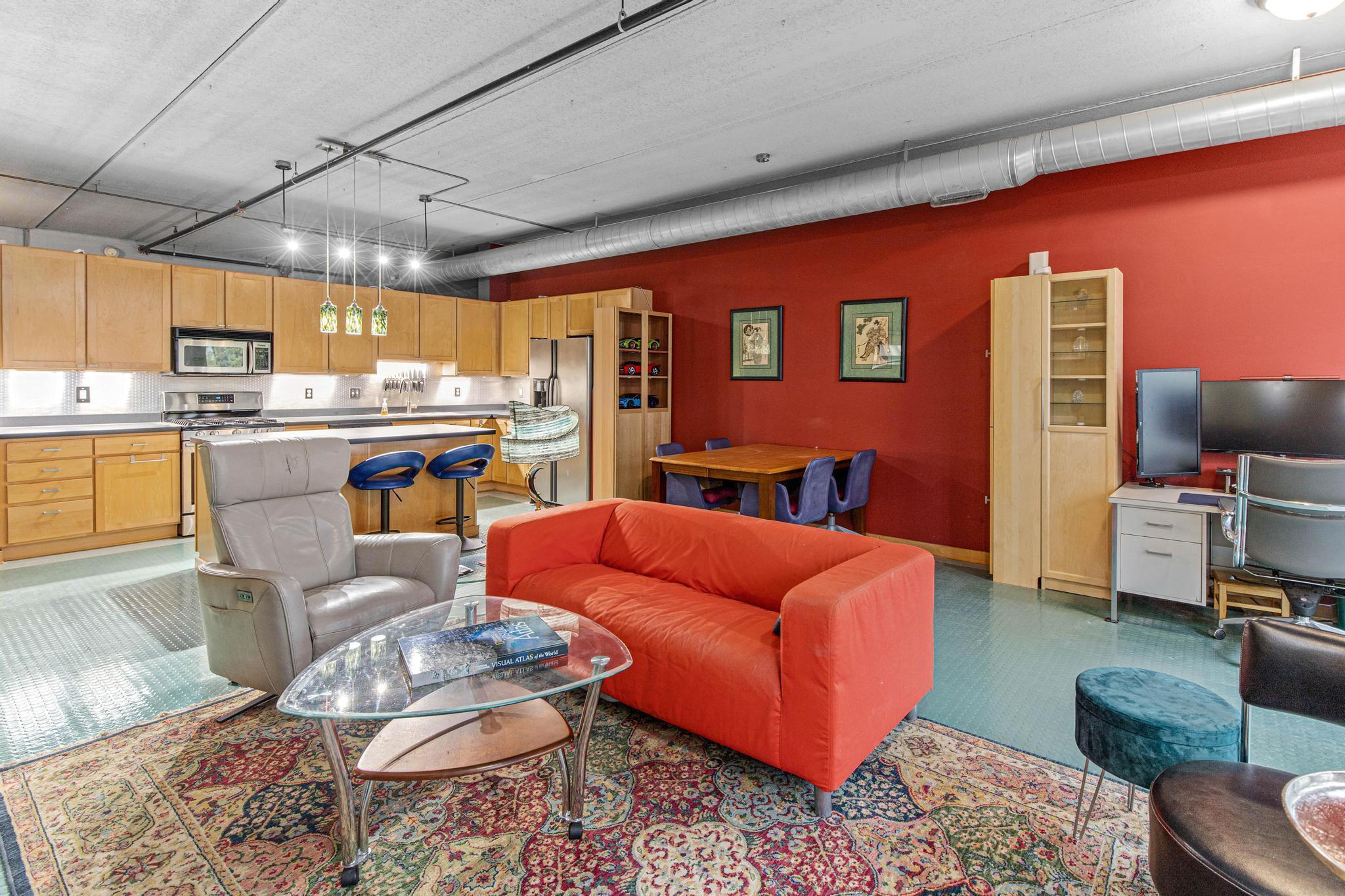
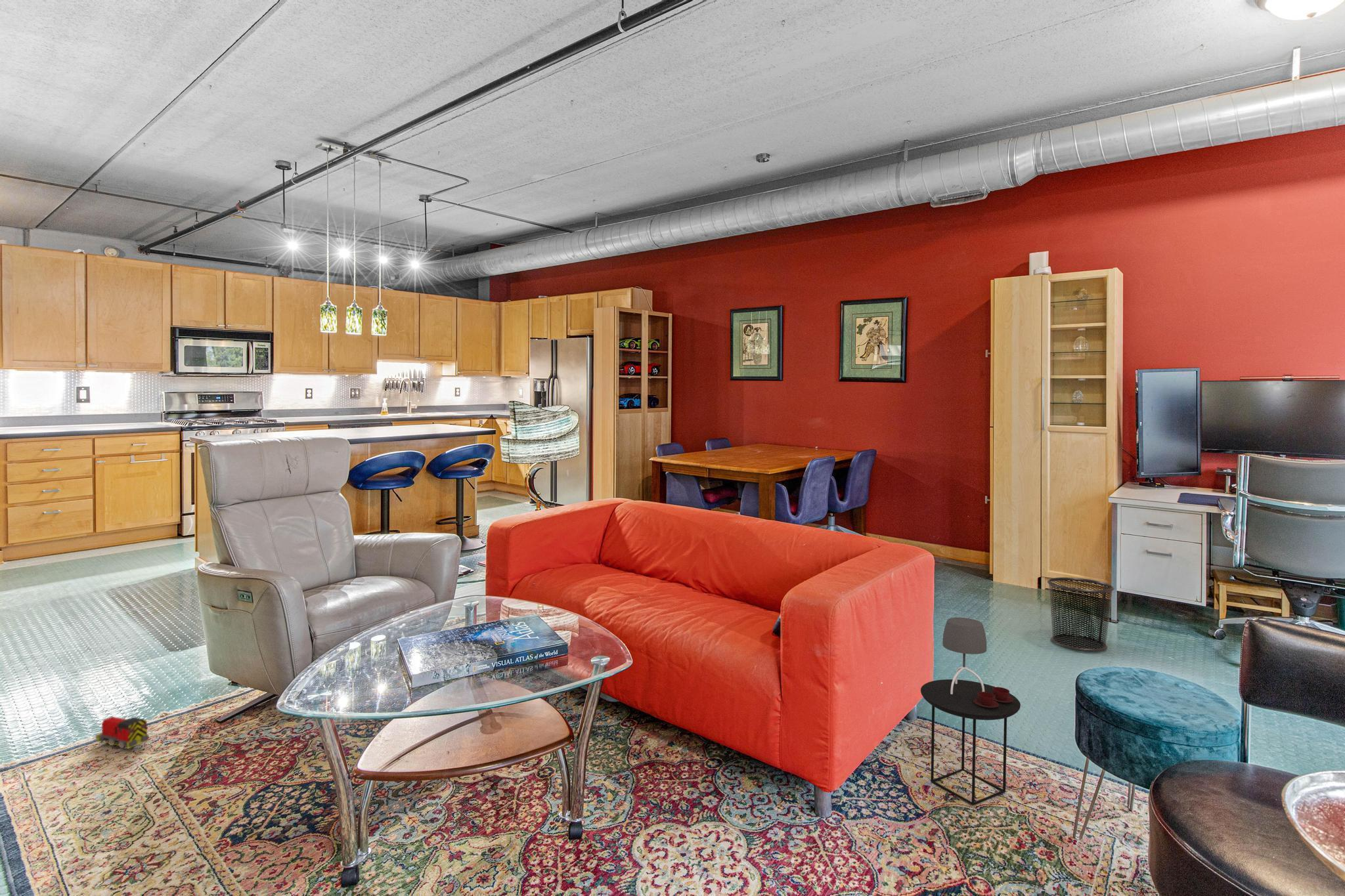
+ toy train [95,716,150,750]
+ side table [920,617,1021,806]
+ waste bin [1047,577,1114,652]
